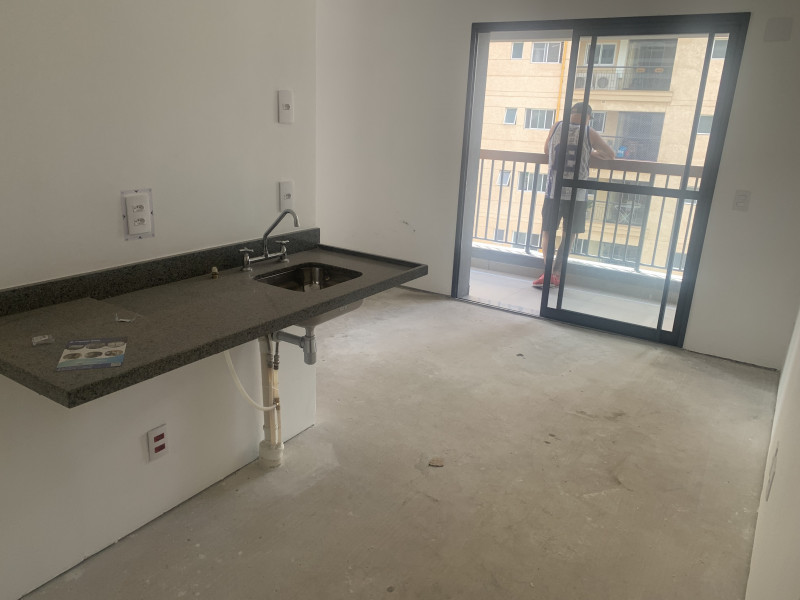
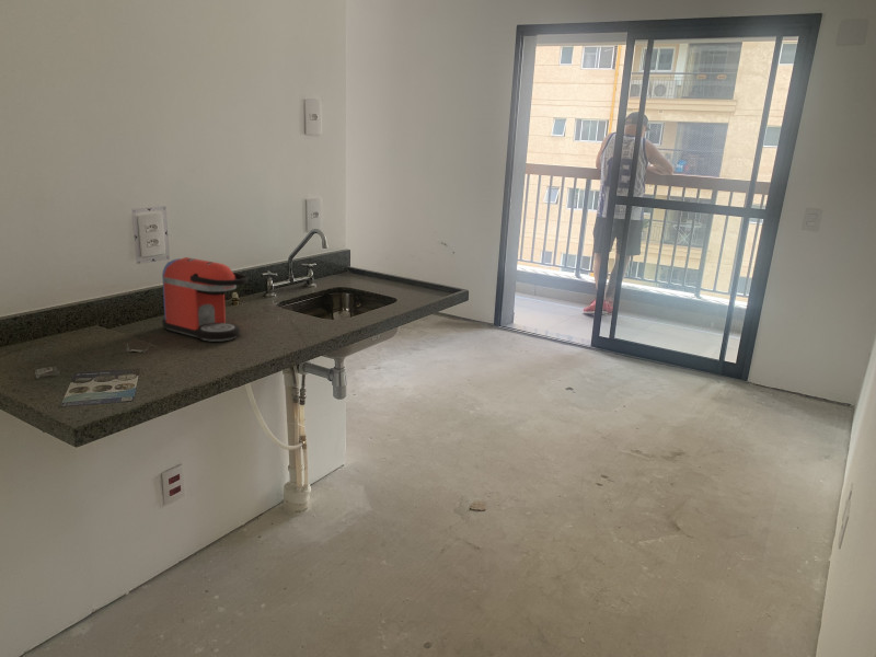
+ coffee maker [161,256,249,343]
